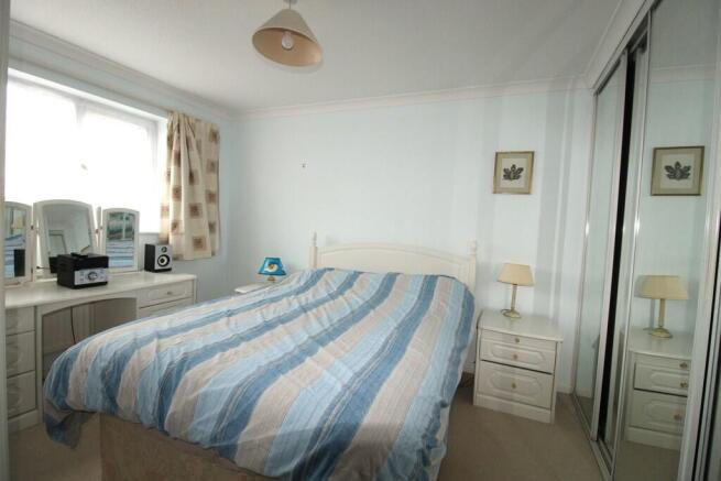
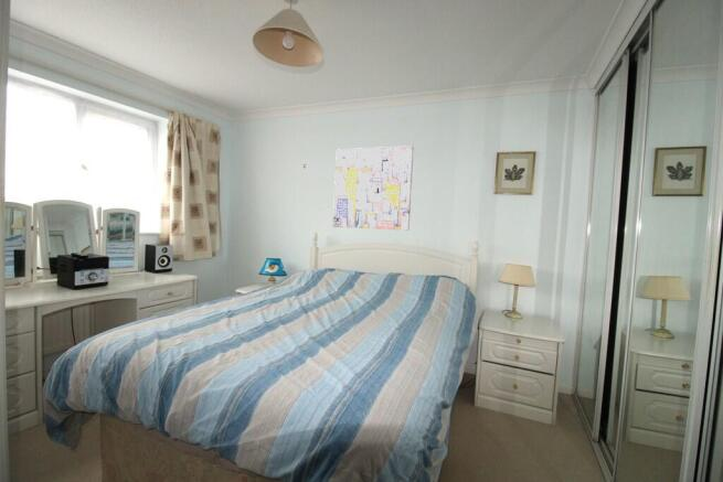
+ wall art [332,144,415,232]
